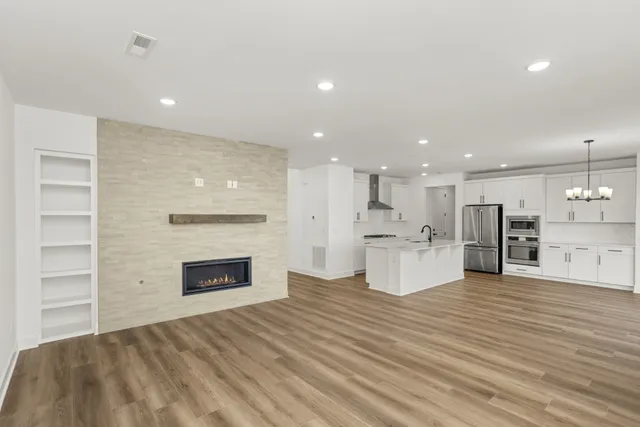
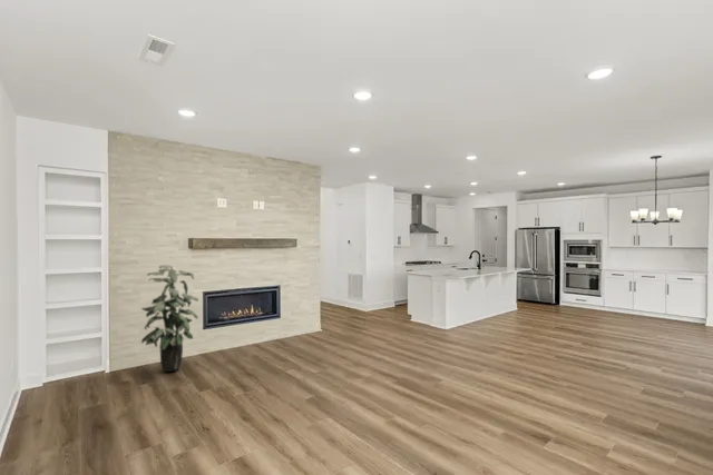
+ indoor plant [140,264,199,373]
